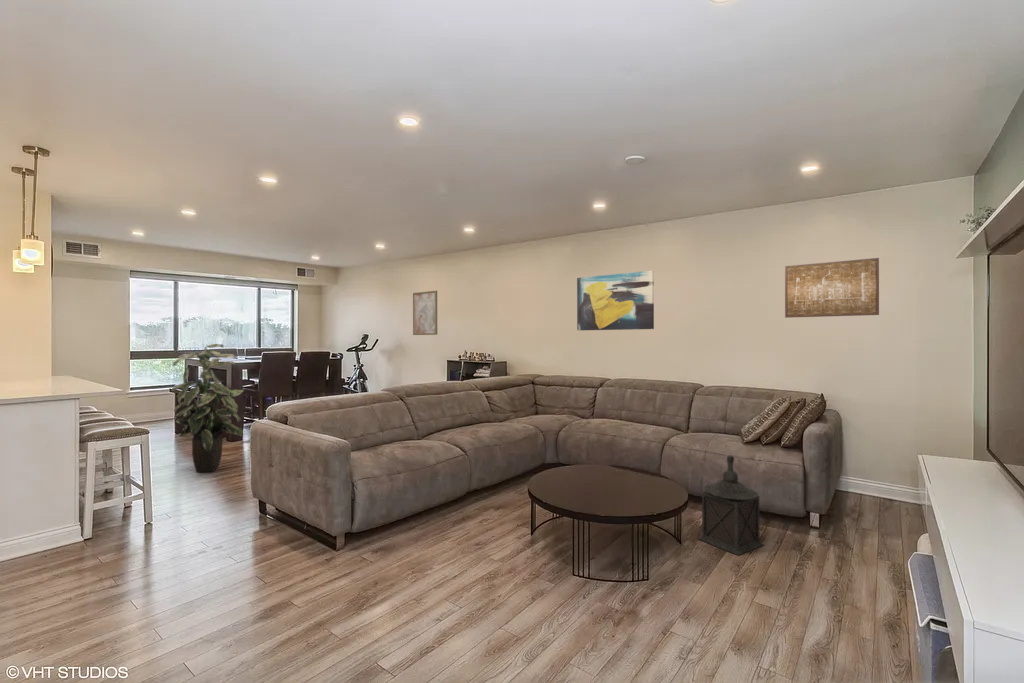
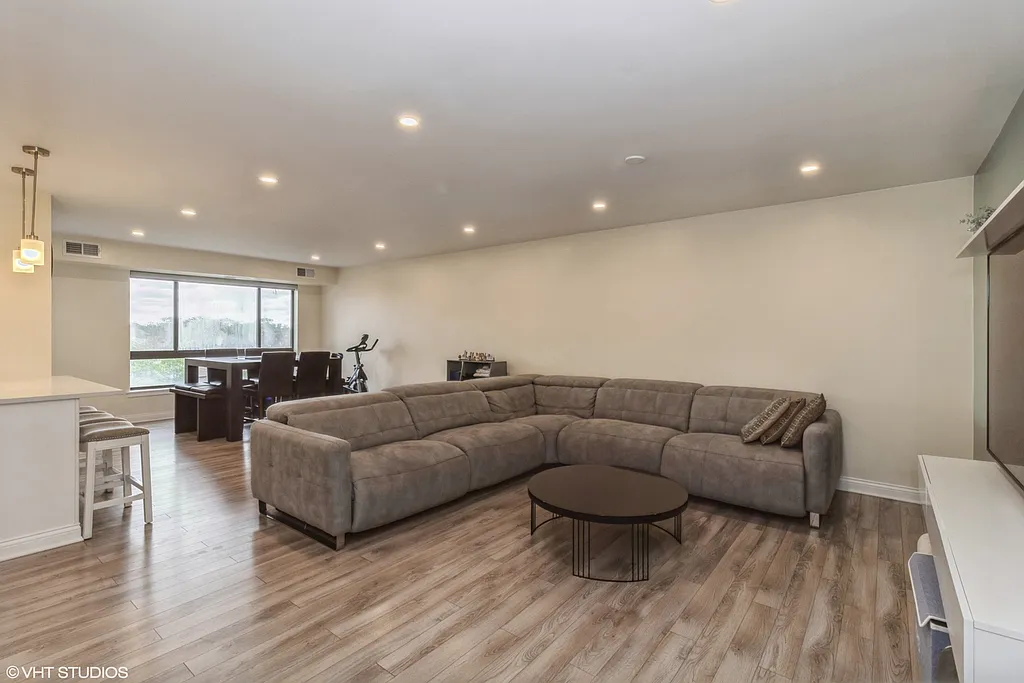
- lantern [698,455,765,556]
- wall art [576,270,655,331]
- wall art [784,257,880,319]
- indoor plant [171,343,245,473]
- wall art [412,290,438,336]
